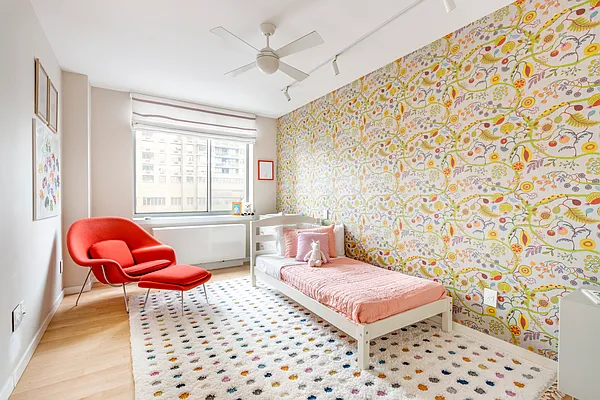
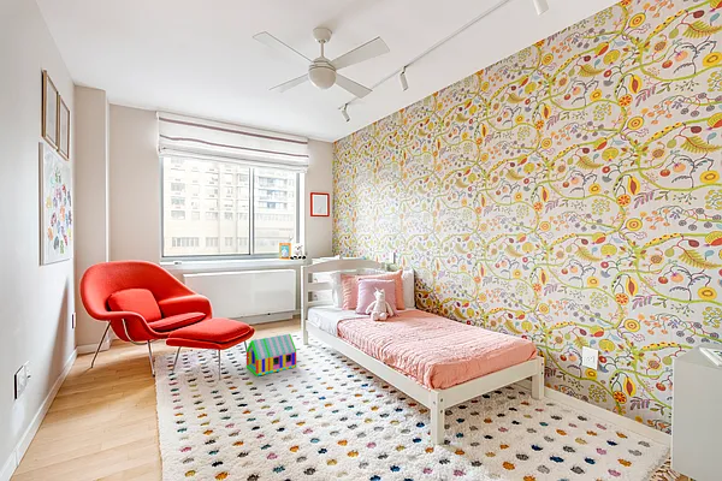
+ toy house [245,333,297,378]
